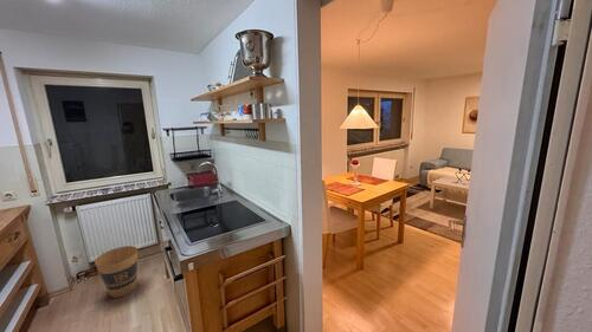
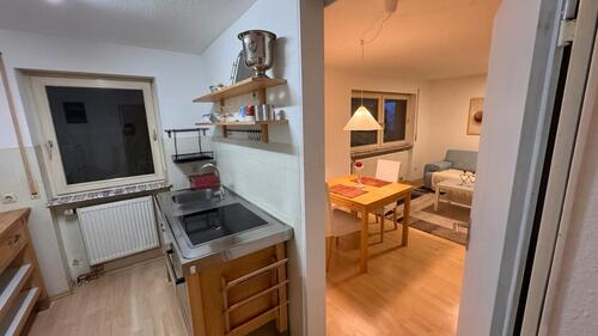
- trash can [94,245,139,299]
